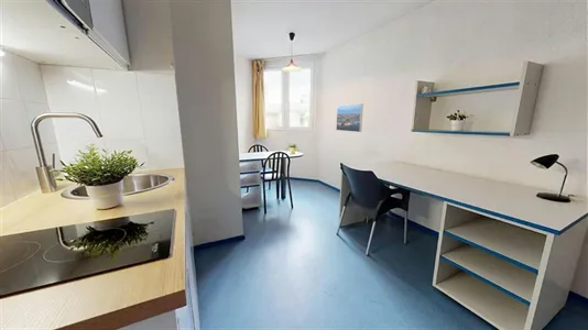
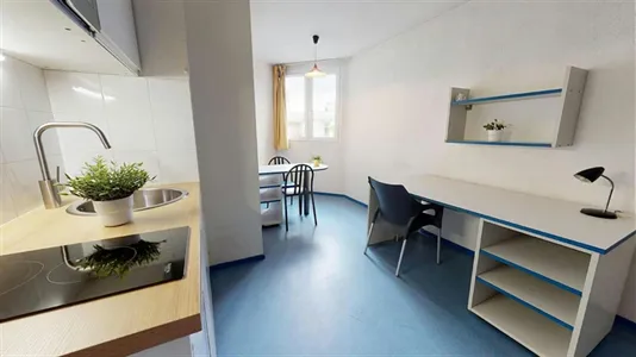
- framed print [335,102,364,133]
